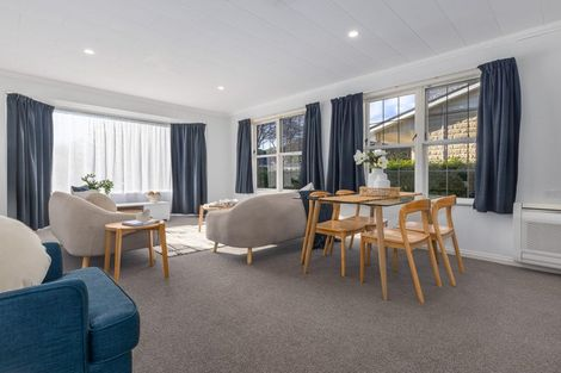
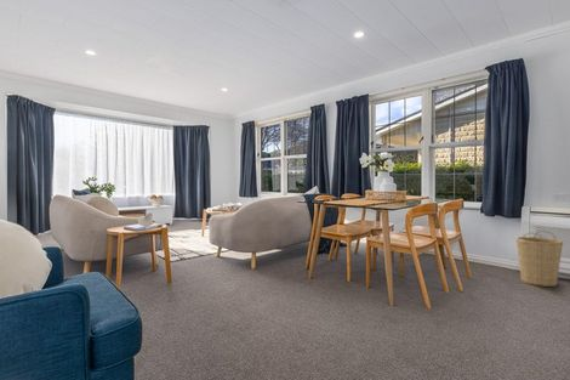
+ basket [514,229,564,288]
